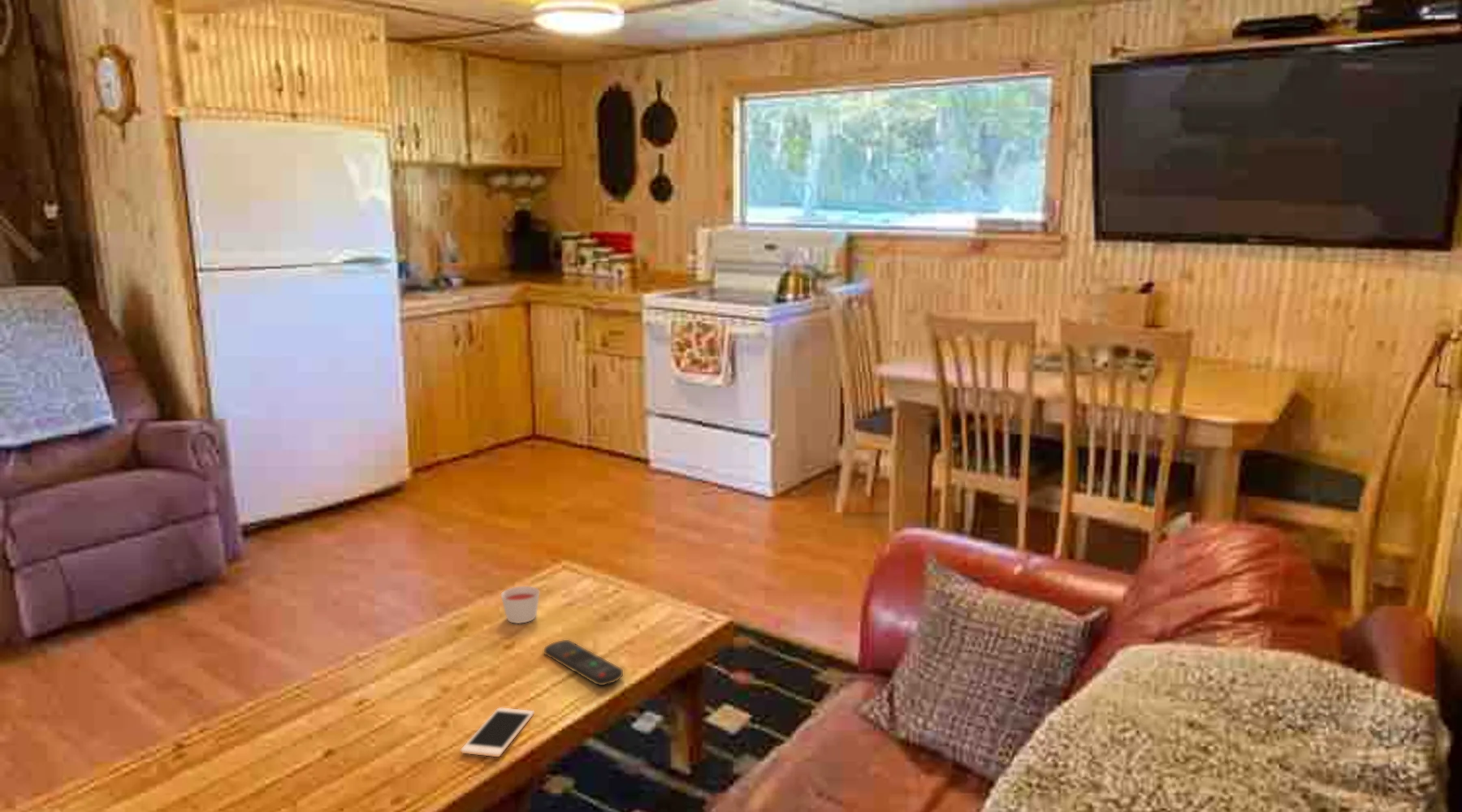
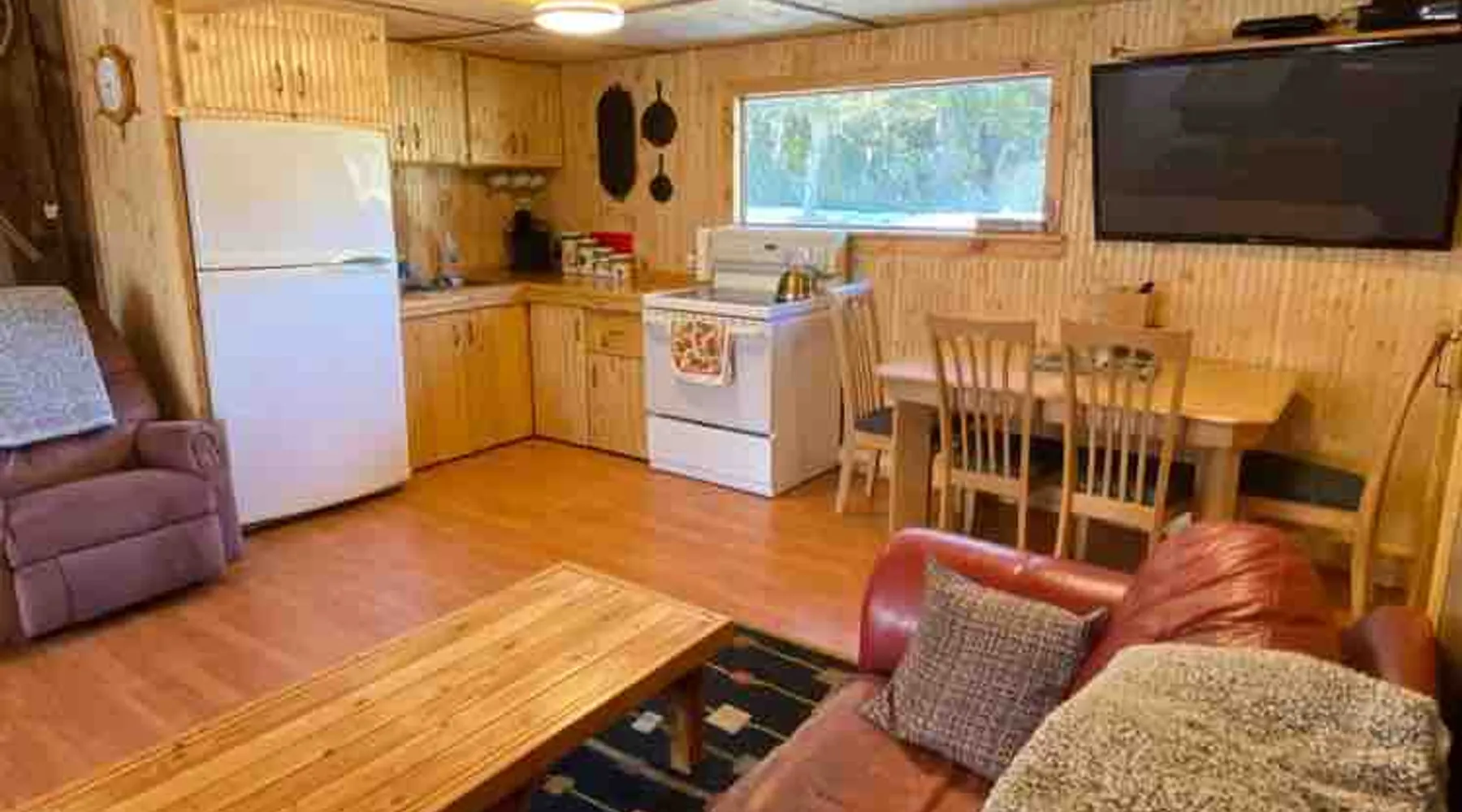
- remote control [543,639,624,686]
- cell phone [460,707,535,758]
- candle [500,585,540,624]
